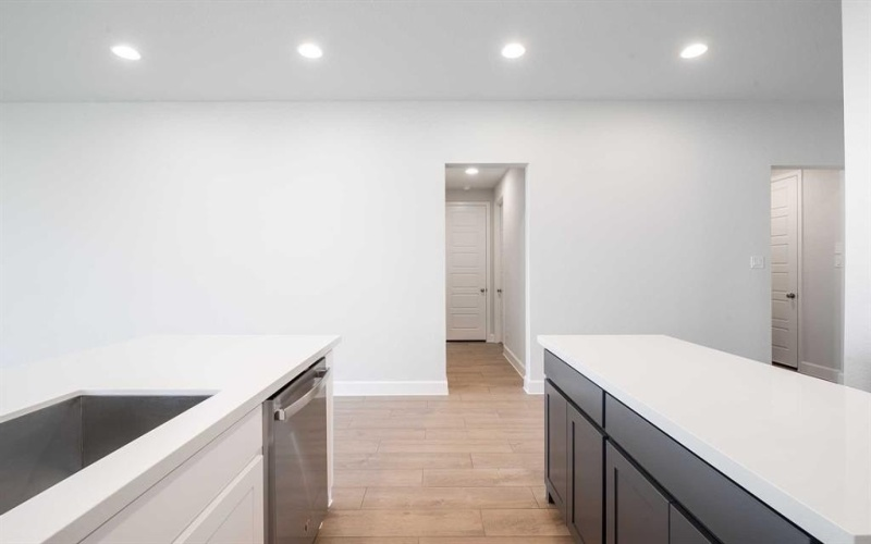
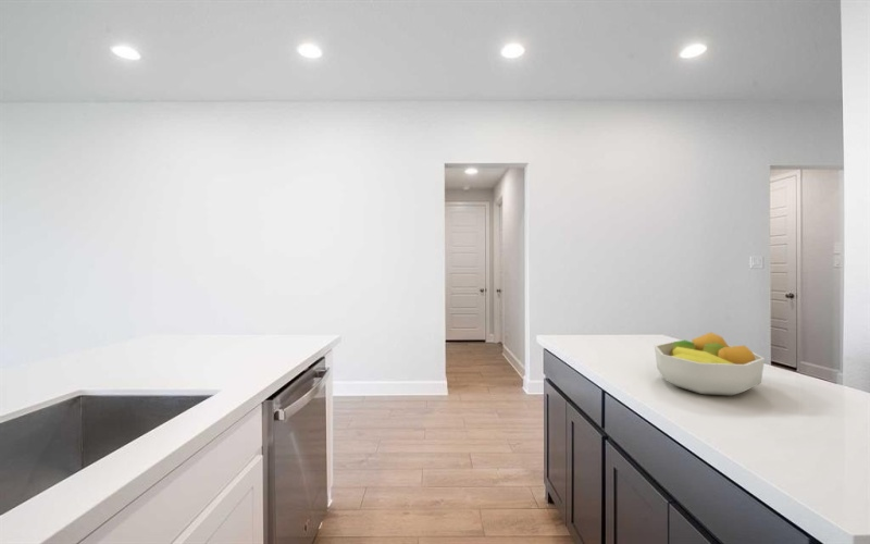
+ fruit bowl [654,332,766,397]
